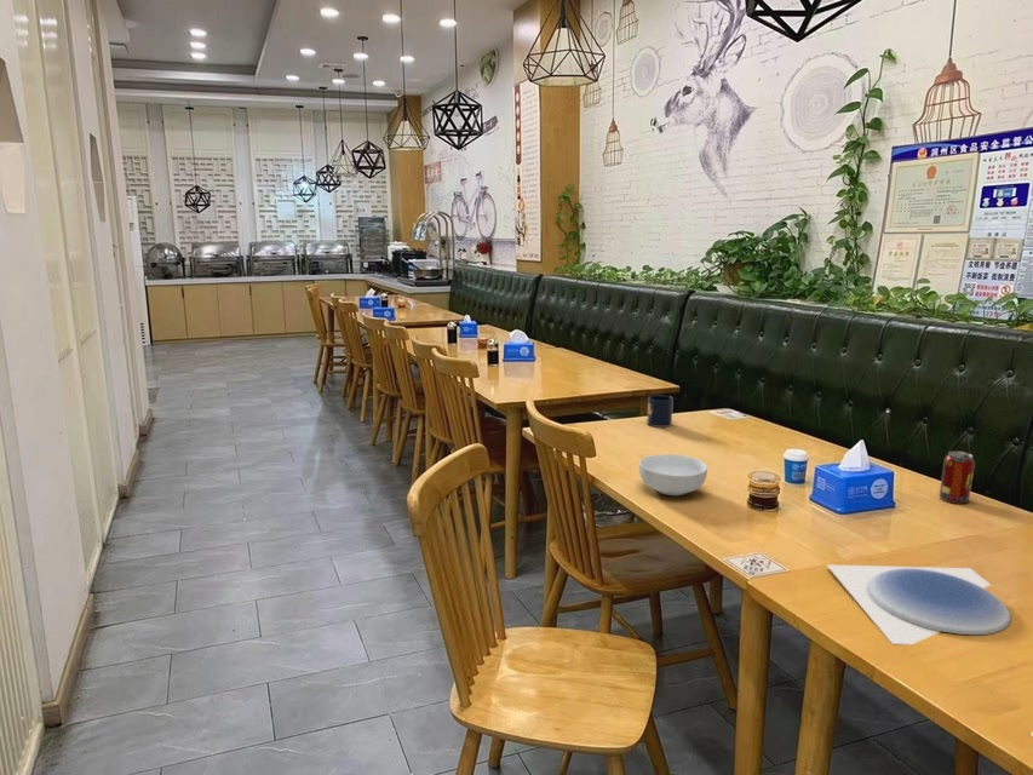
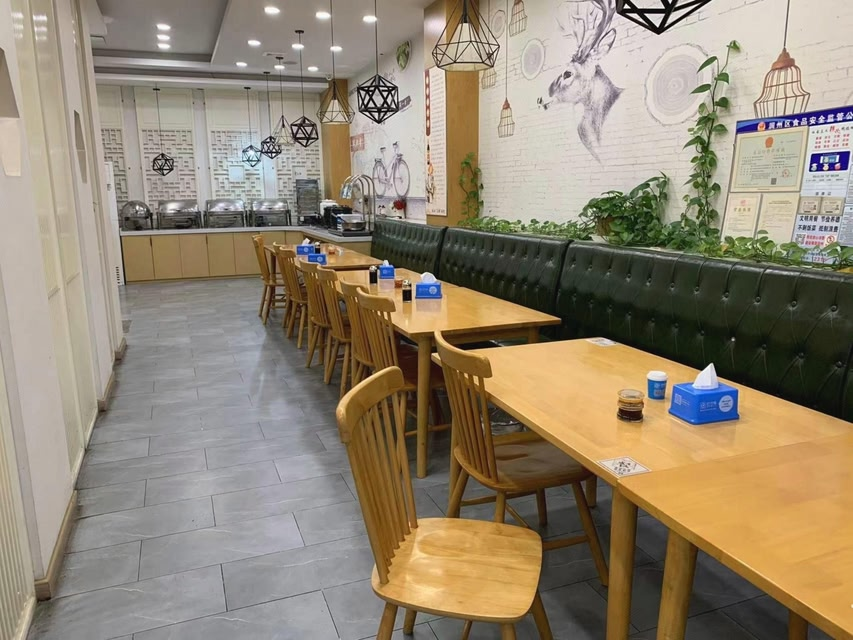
- cereal bowl [638,453,708,496]
- beverage can [939,450,976,505]
- plate [825,563,1011,645]
- mug [645,394,675,429]
